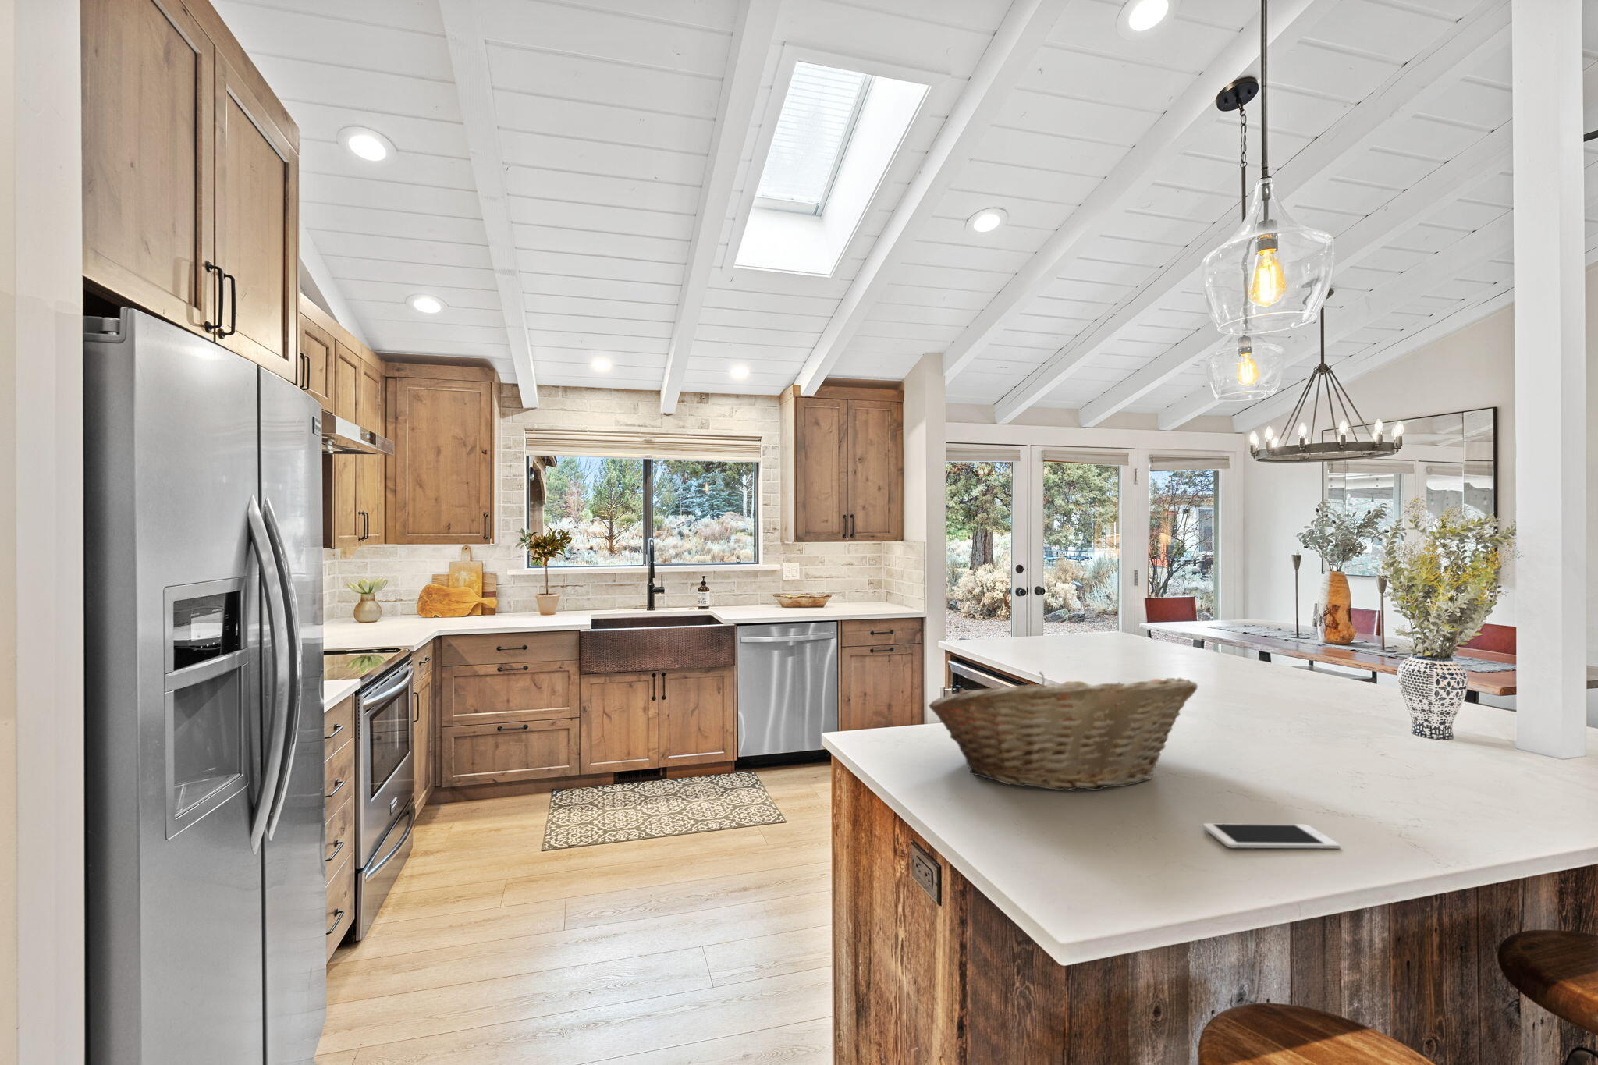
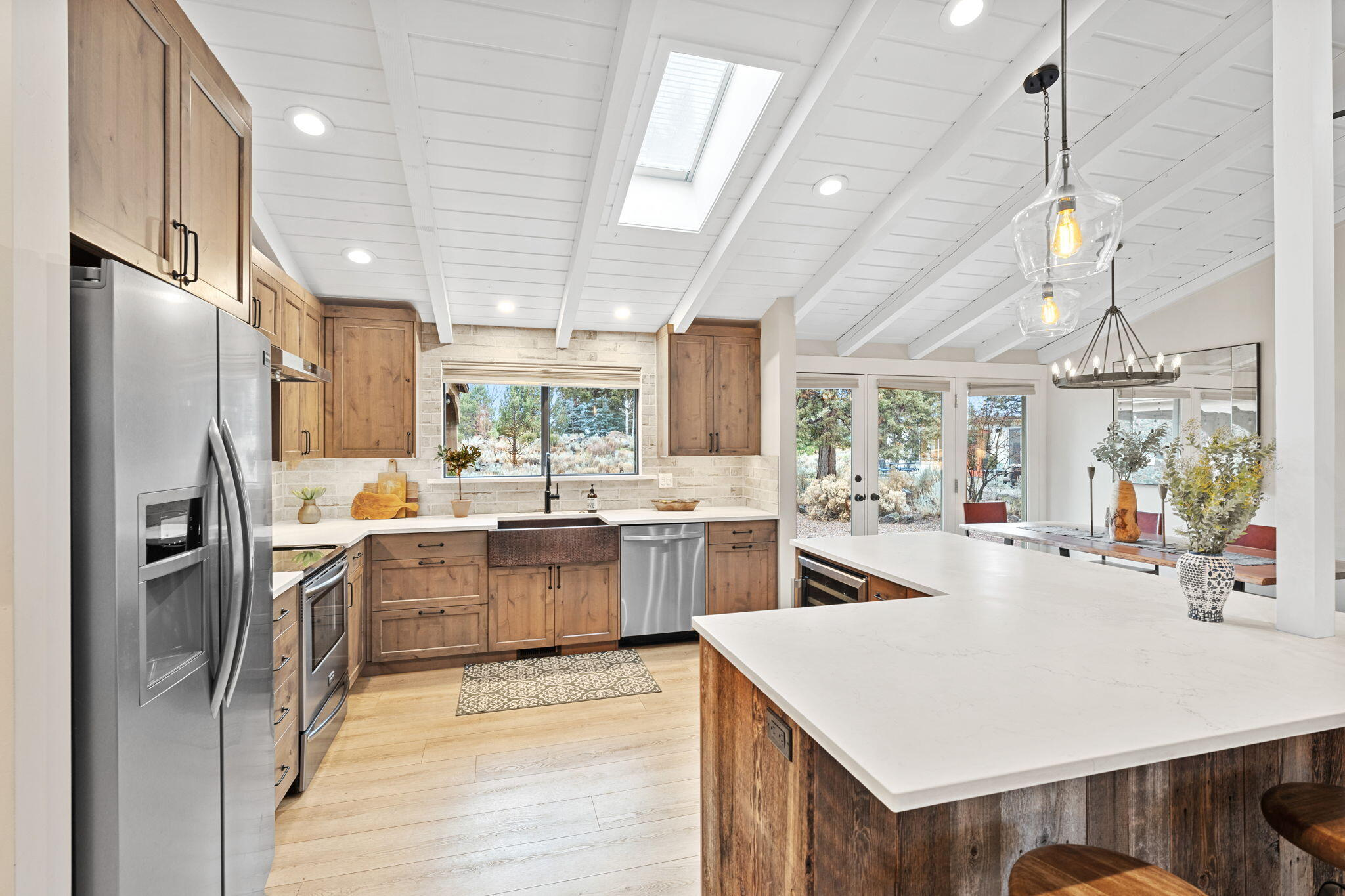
- fruit basket [928,672,1199,792]
- cell phone [1202,823,1340,850]
